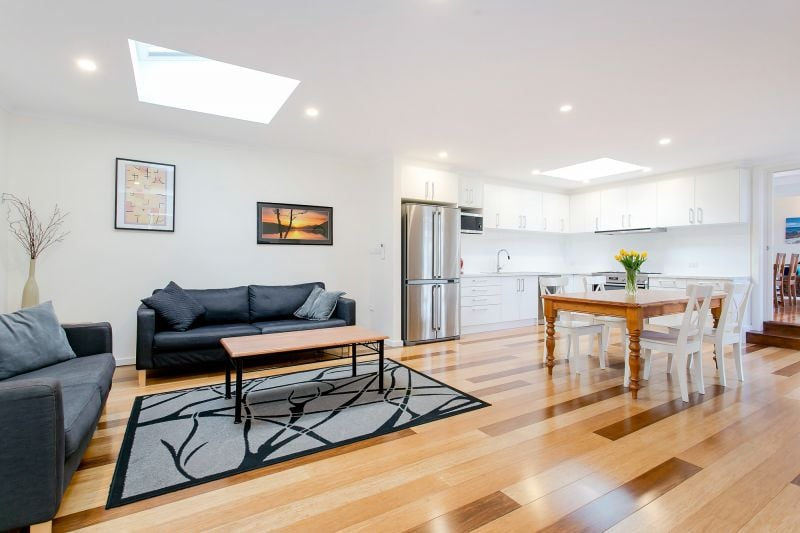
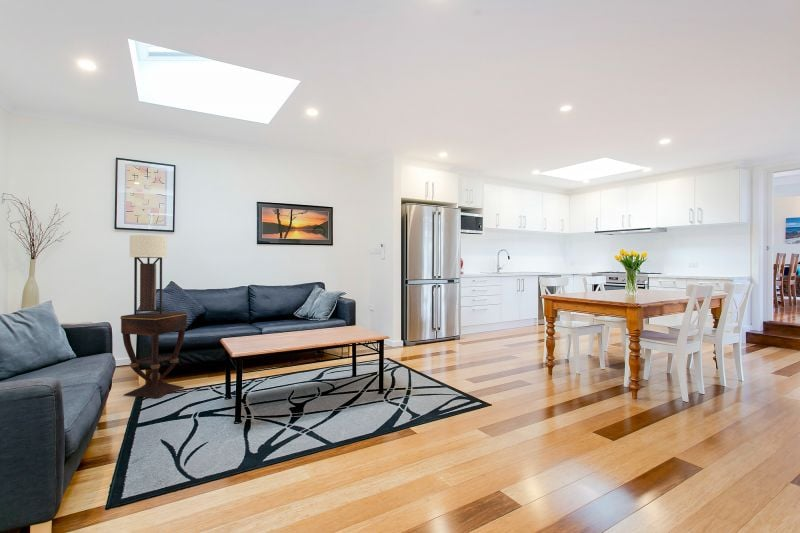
+ wall sconce [129,234,167,315]
+ side table [119,310,188,400]
